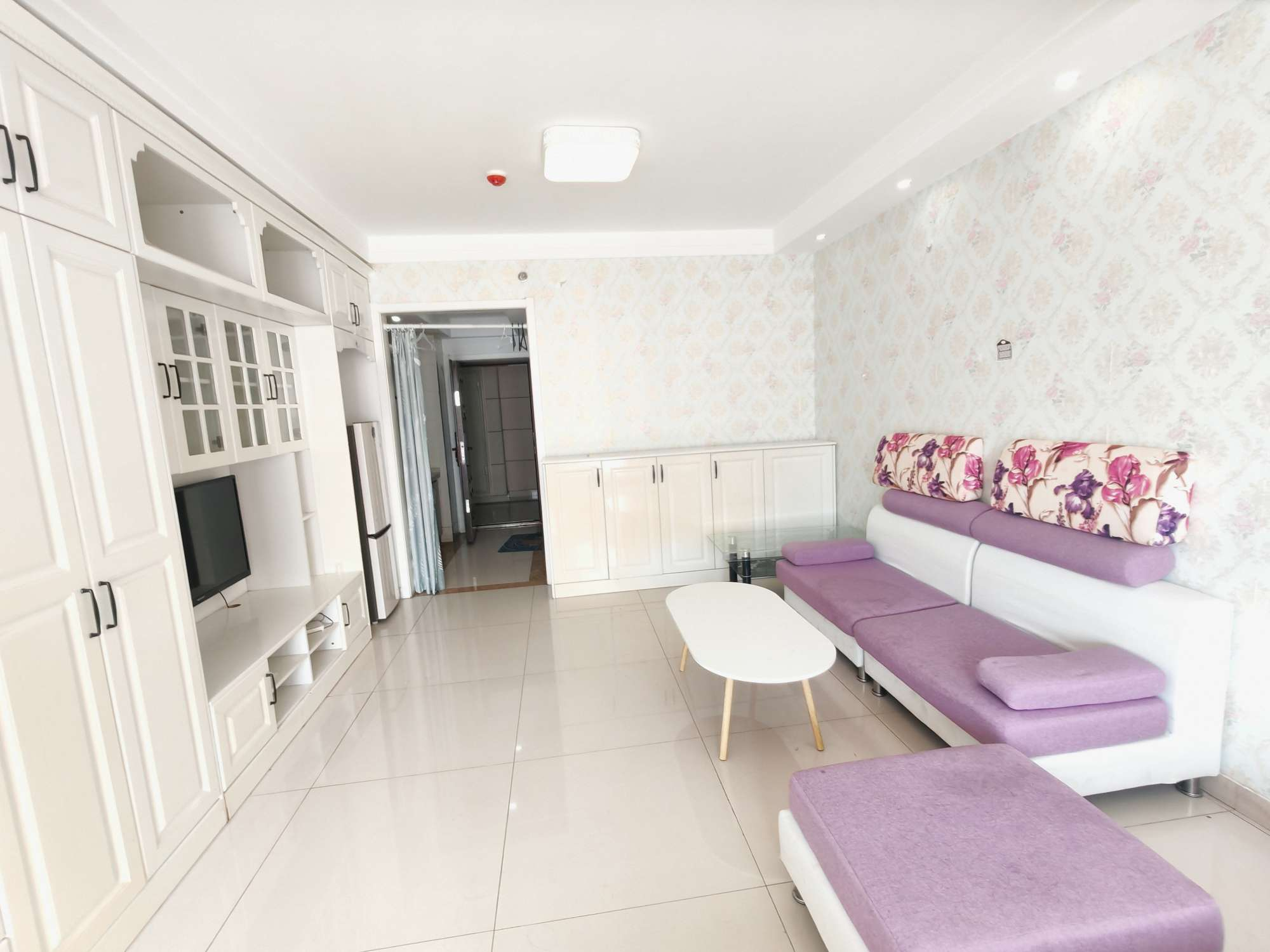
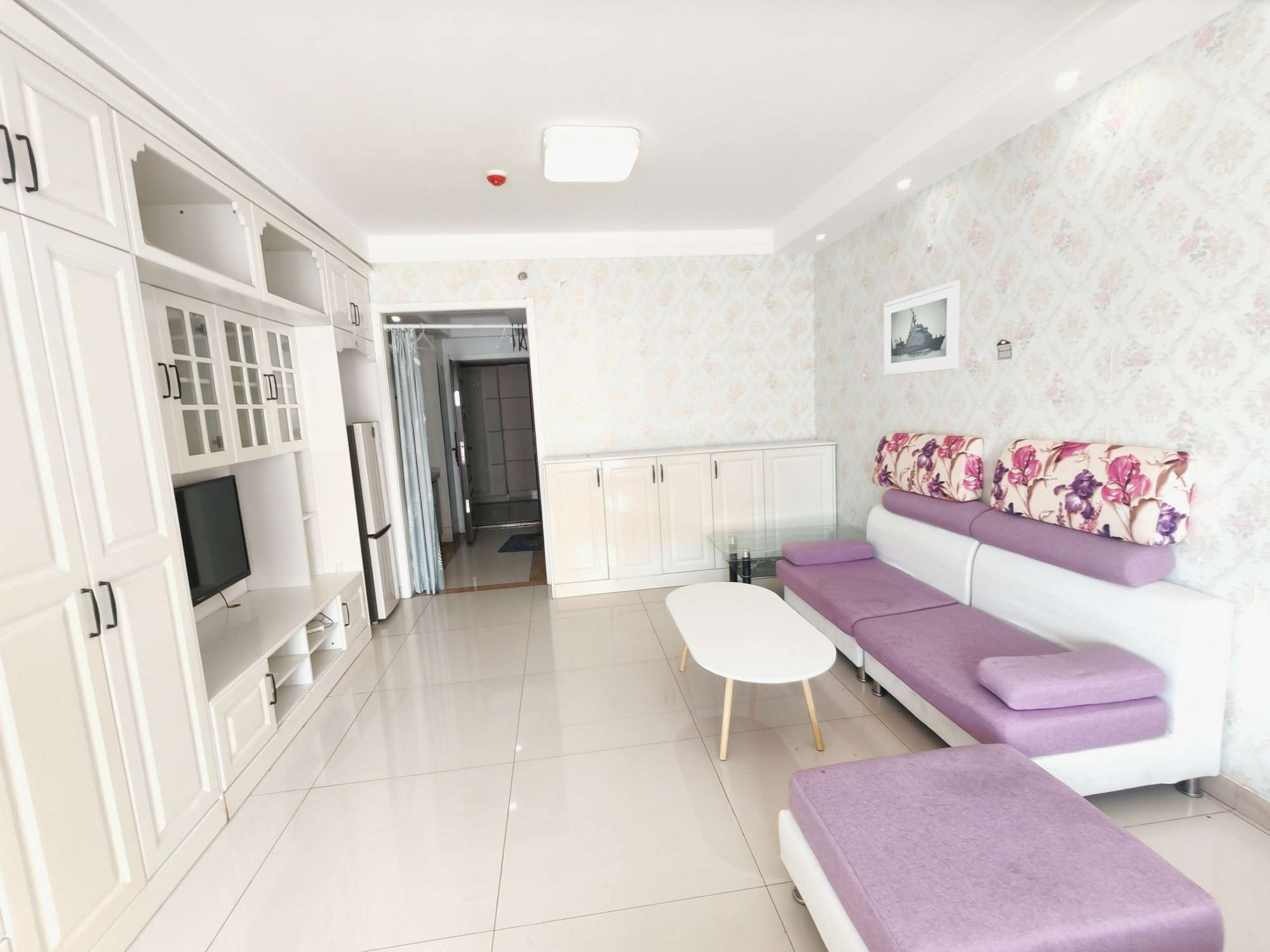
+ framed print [883,280,960,376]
